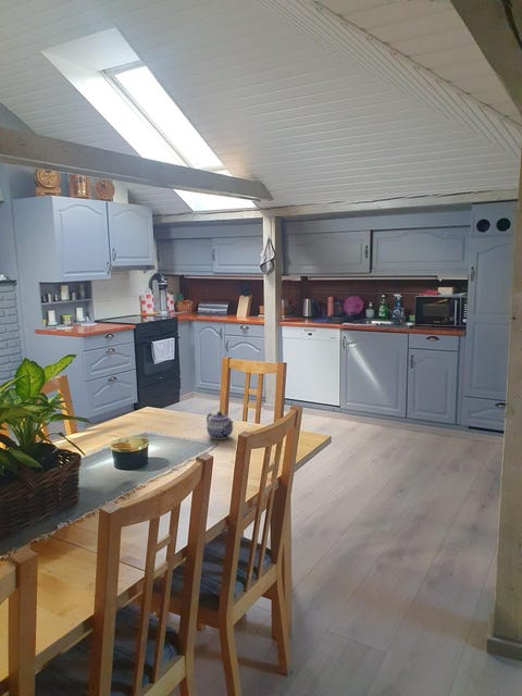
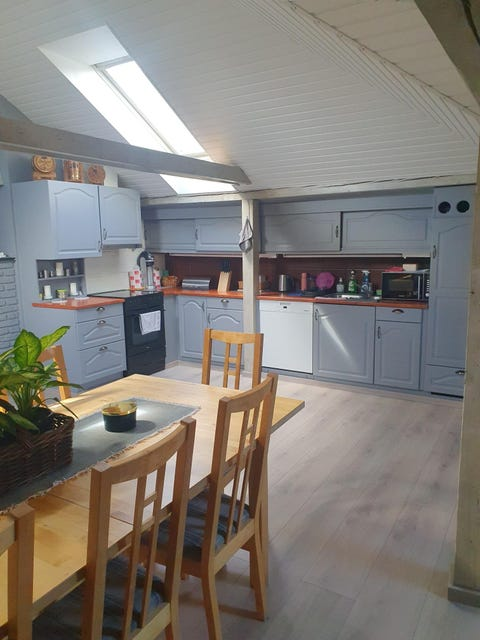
- teapot [206,411,235,440]
